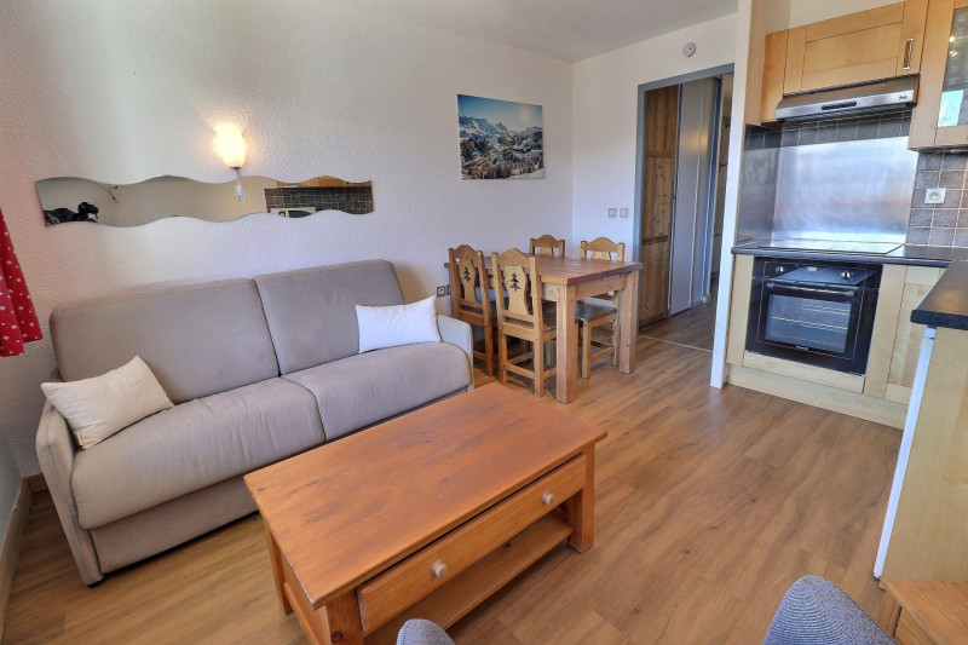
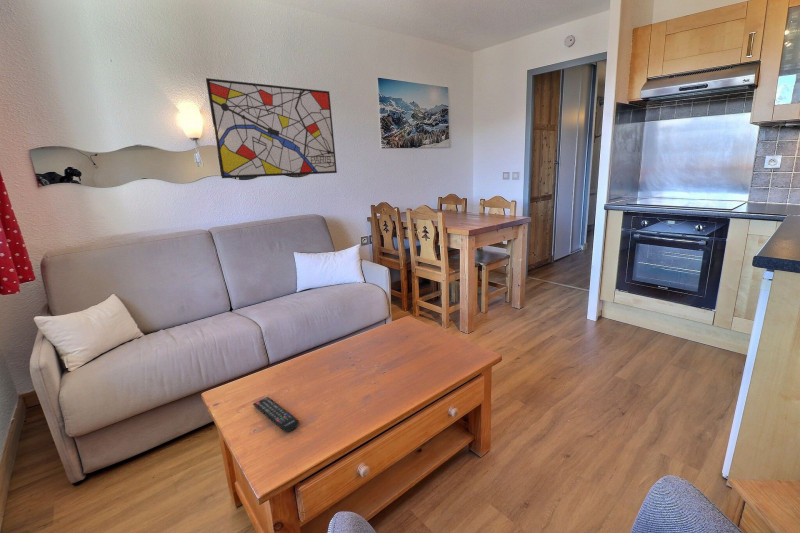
+ remote control [252,396,300,433]
+ wall art [205,77,338,179]
